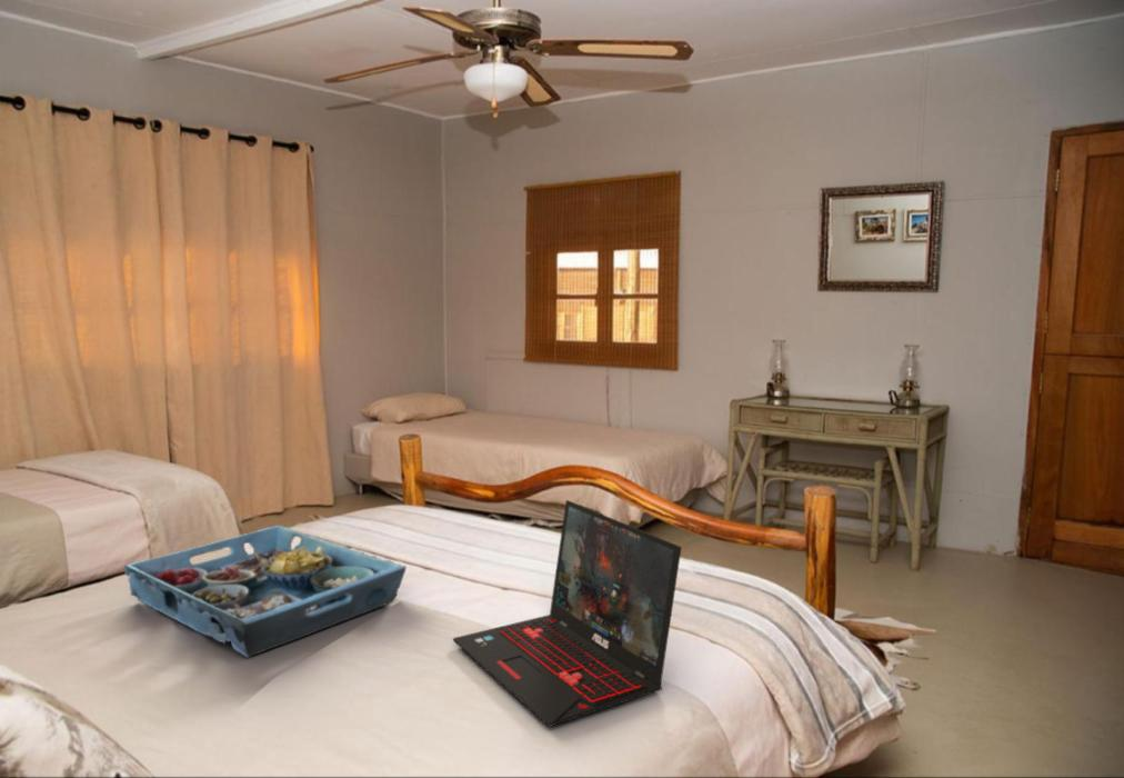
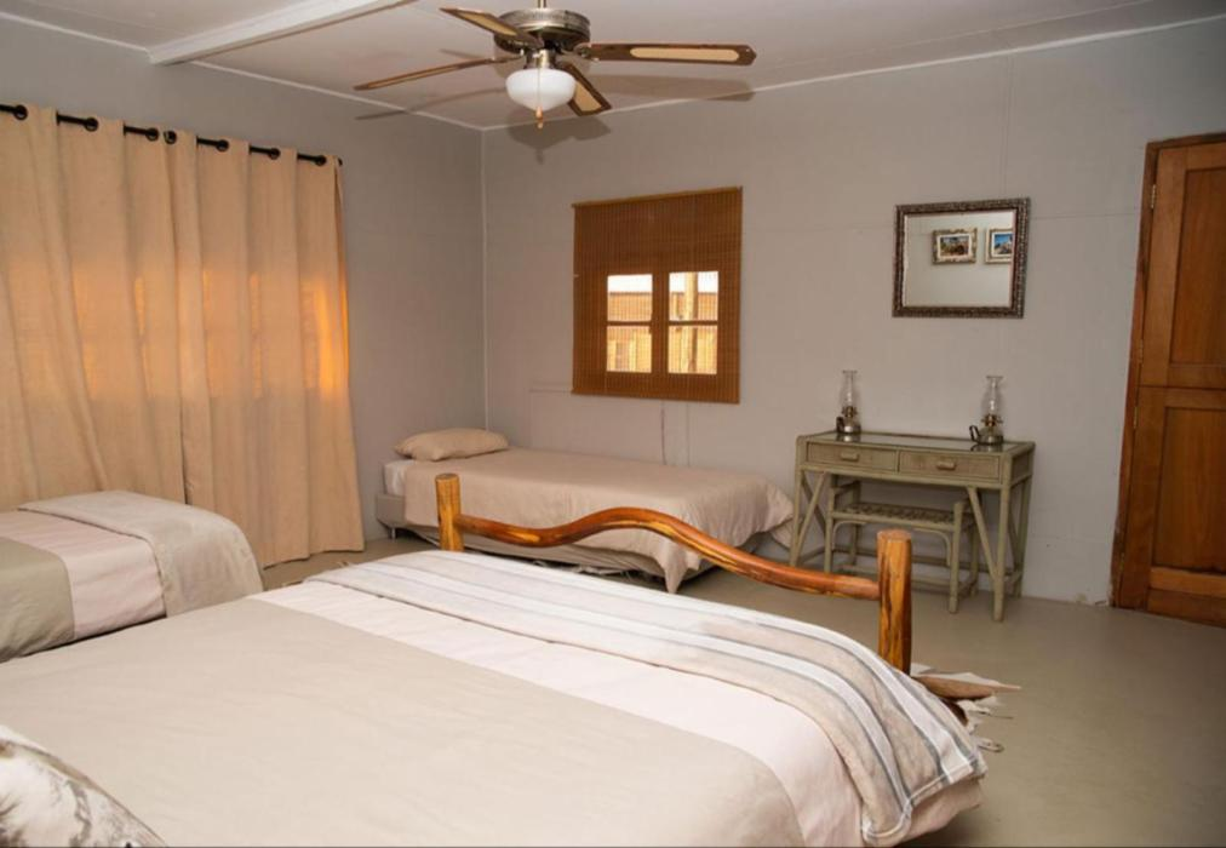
- serving tray [123,525,408,658]
- laptop [452,499,683,728]
